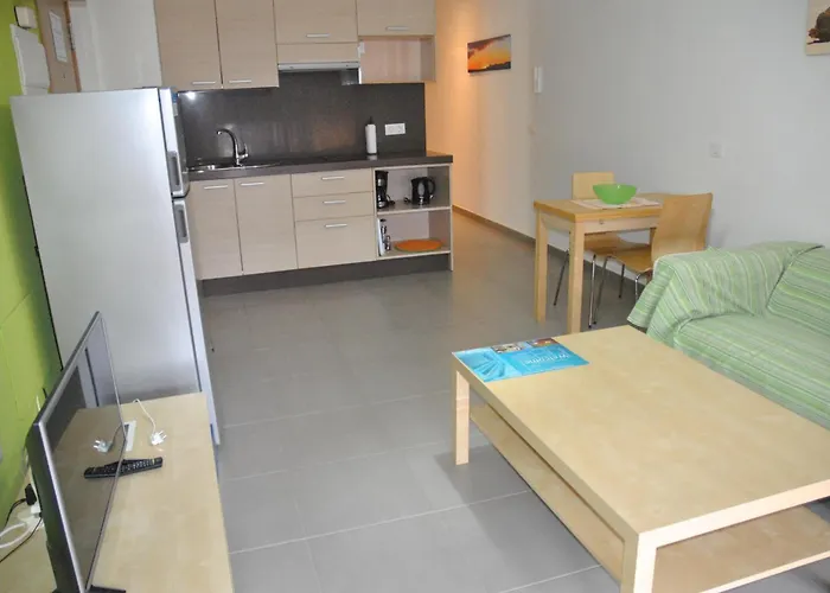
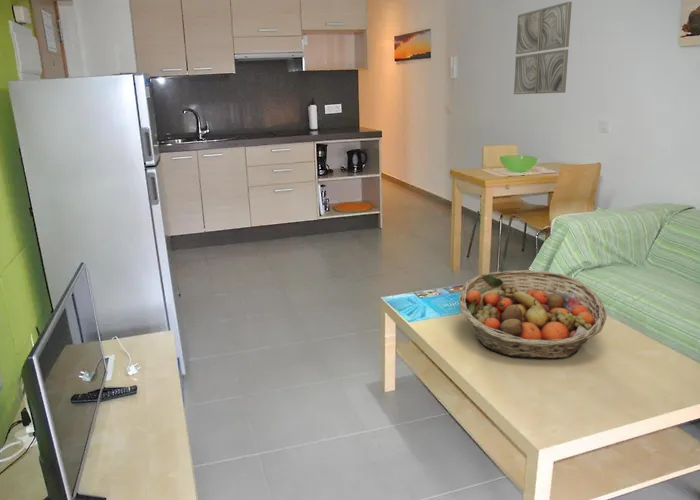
+ wall art [513,1,573,95]
+ fruit basket [458,269,607,359]
